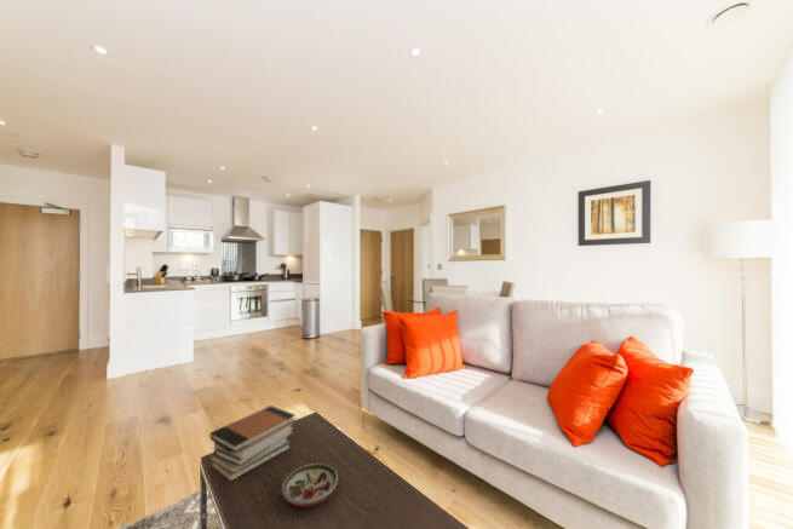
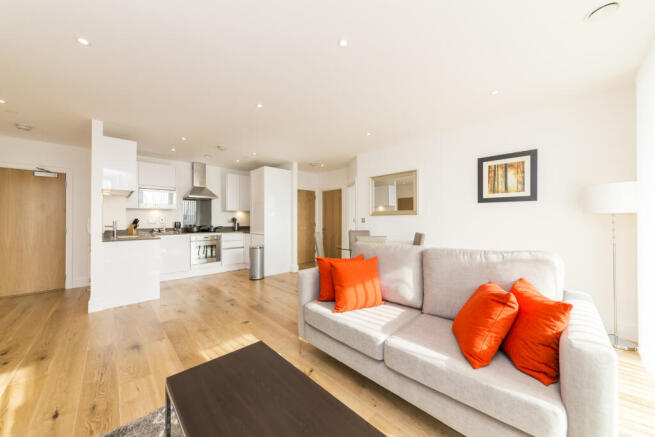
- book stack [209,404,297,483]
- decorative bowl [280,462,339,508]
